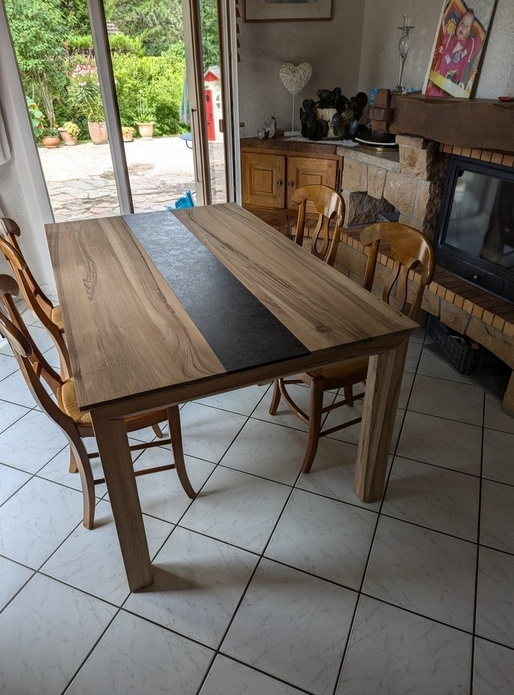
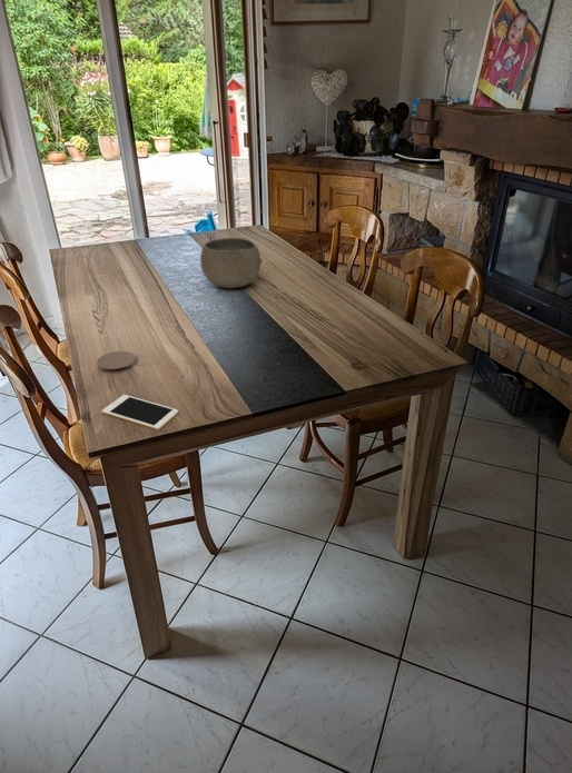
+ bowl [199,237,263,289]
+ cell phone [101,394,179,430]
+ coaster [96,350,137,375]
